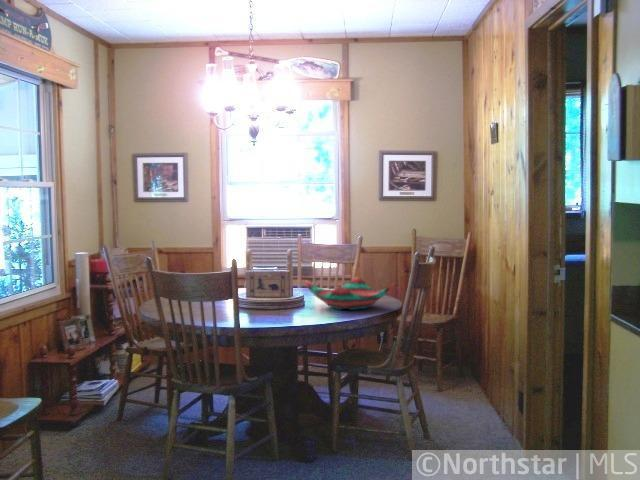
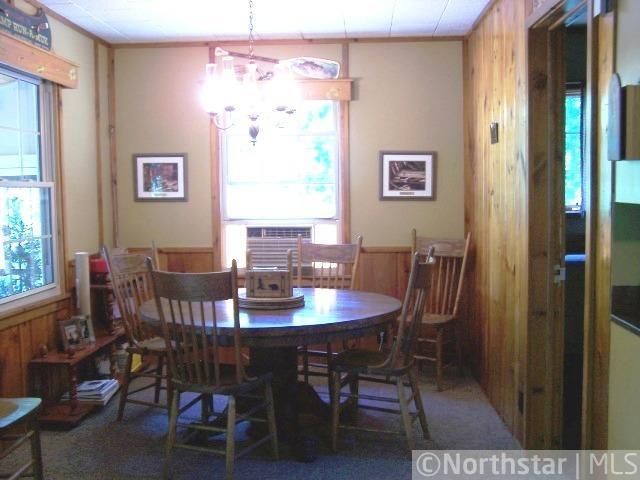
- decorative bowl [304,275,396,311]
